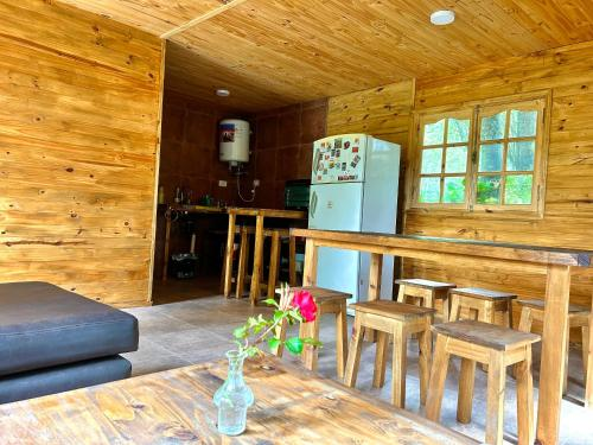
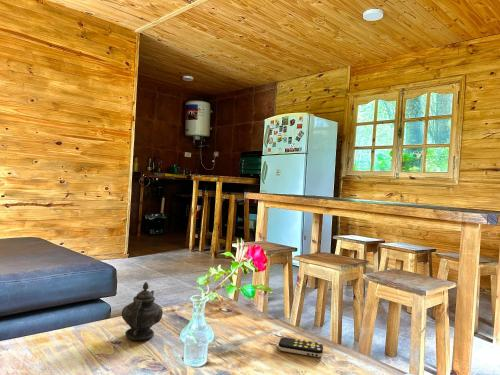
+ teapot [121,281,164,341]
+ remote control [277,336,324,358]
